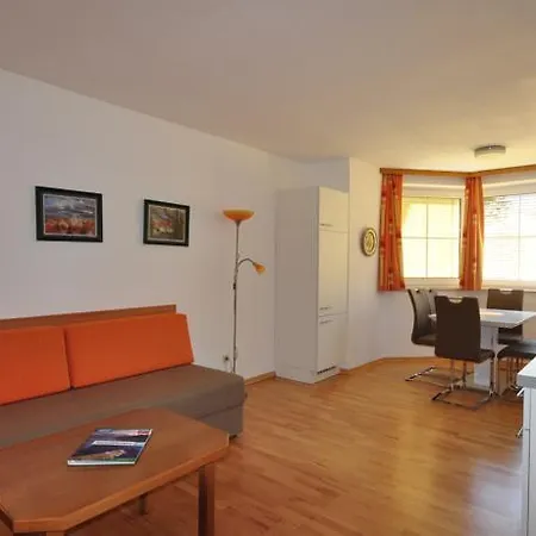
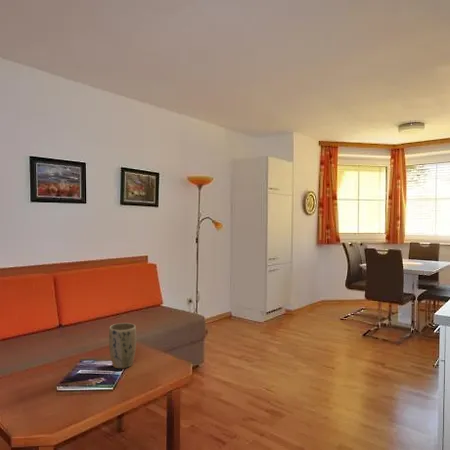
+ plant pot [108,322,137,369]
